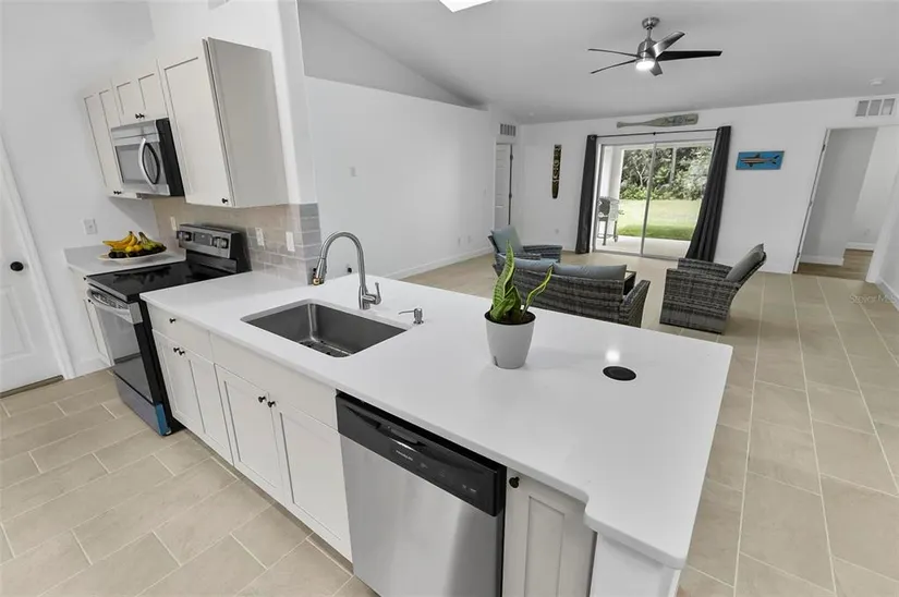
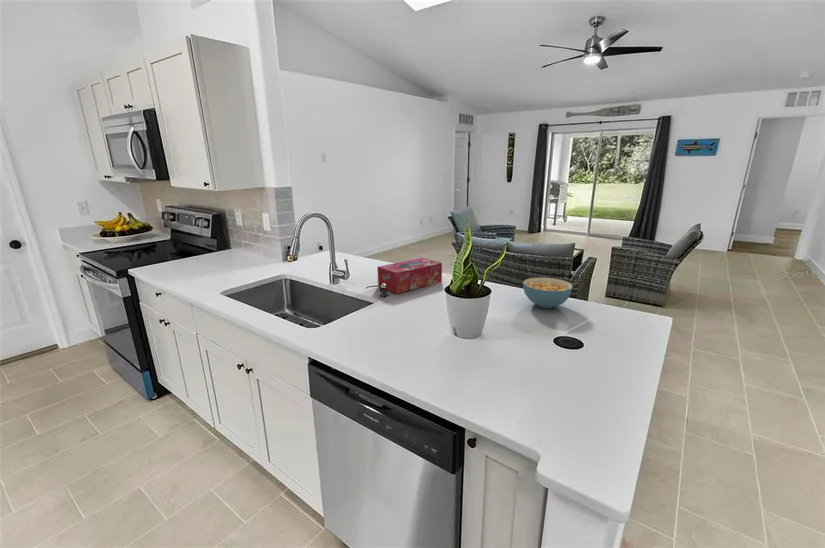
+ tissue box [376,257,443,294]
+ cereal bowl [522,277,574,309]
